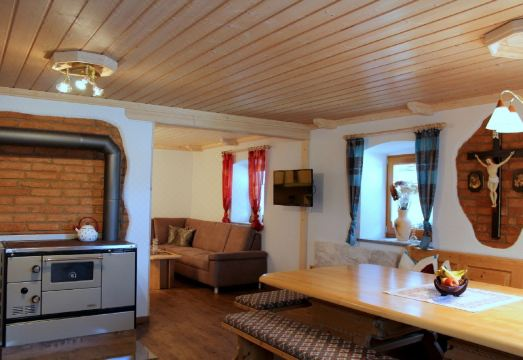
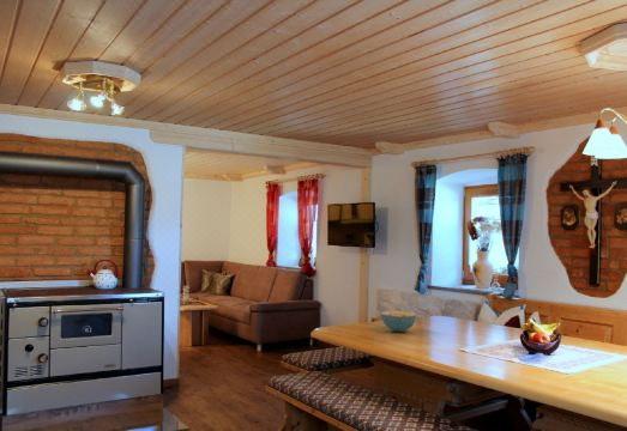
+ cereal bowl [380,310,417,333]
